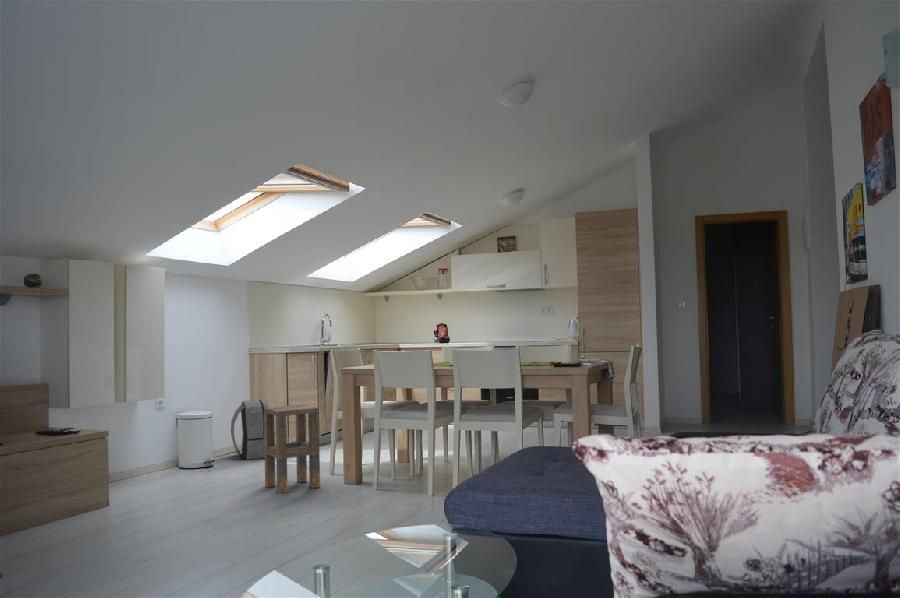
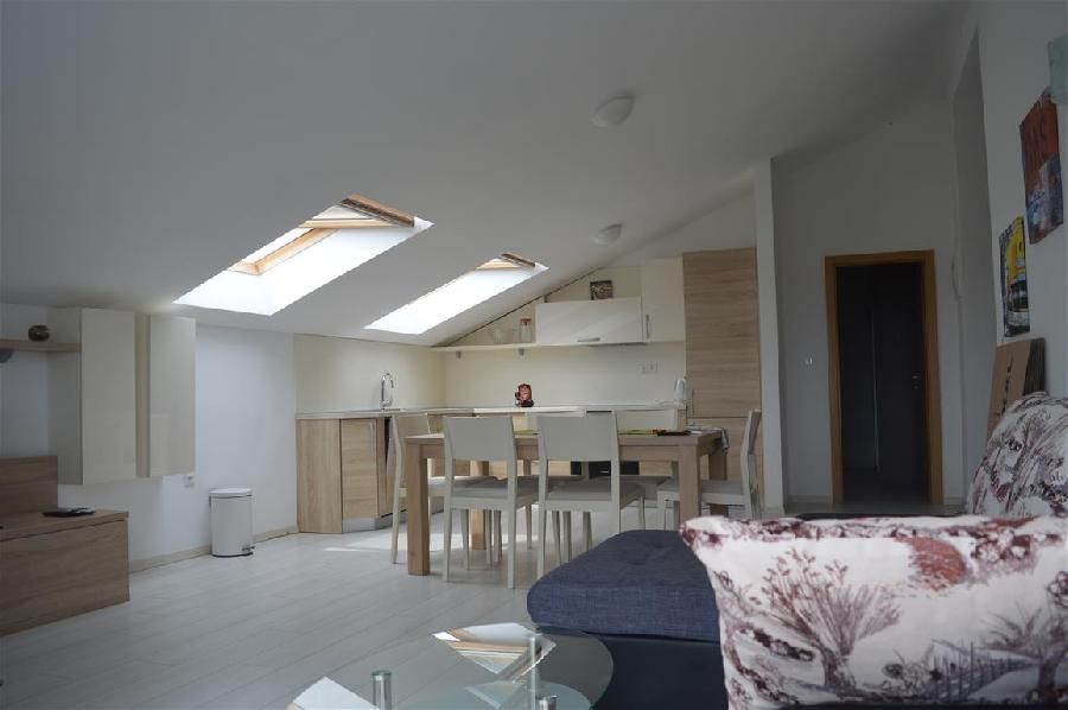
- side table [264,404,321,494]
- backpack [230,399,269,461]
